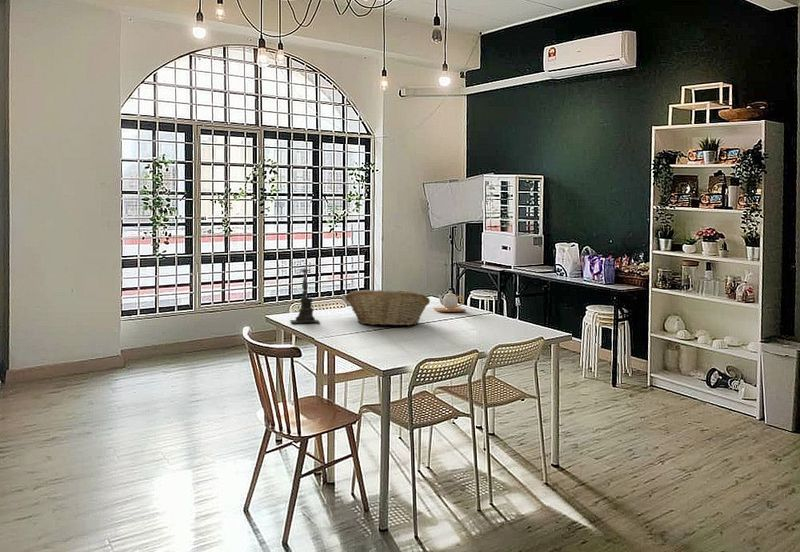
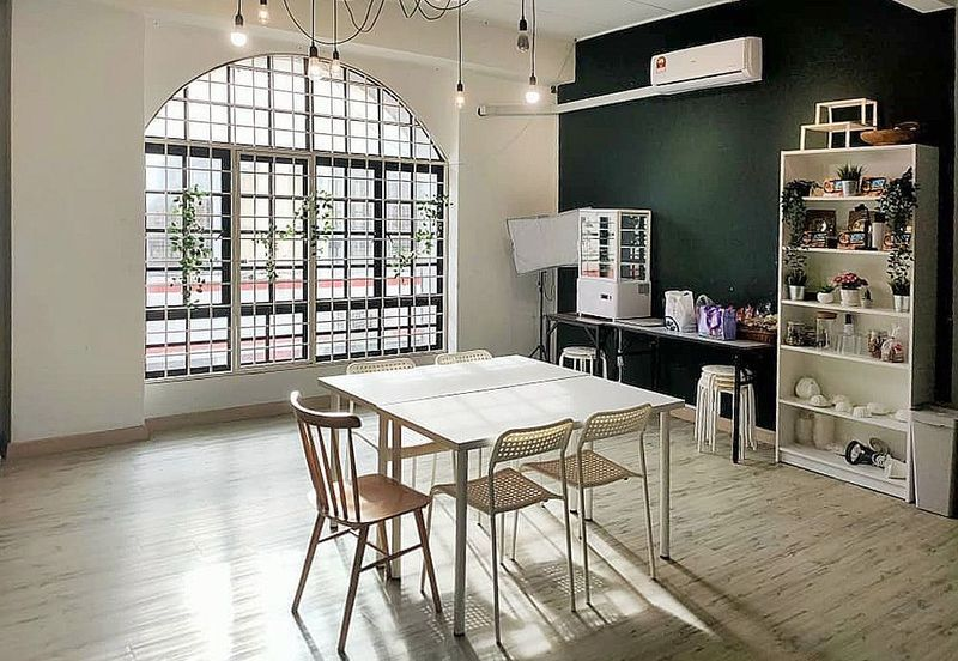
- teapot [433,290,467,313]
- fruit basket [344,289,431,327]
- candle holder [289,260,320,323]
